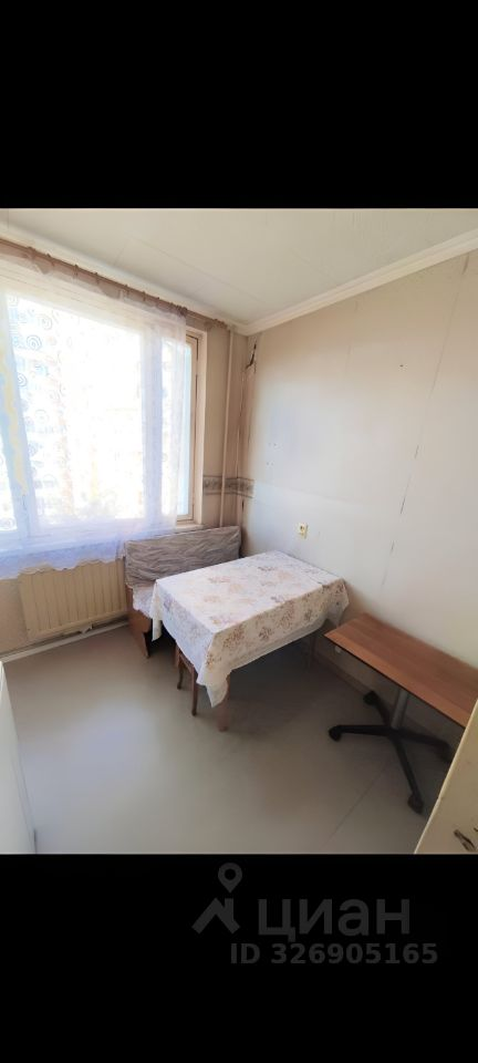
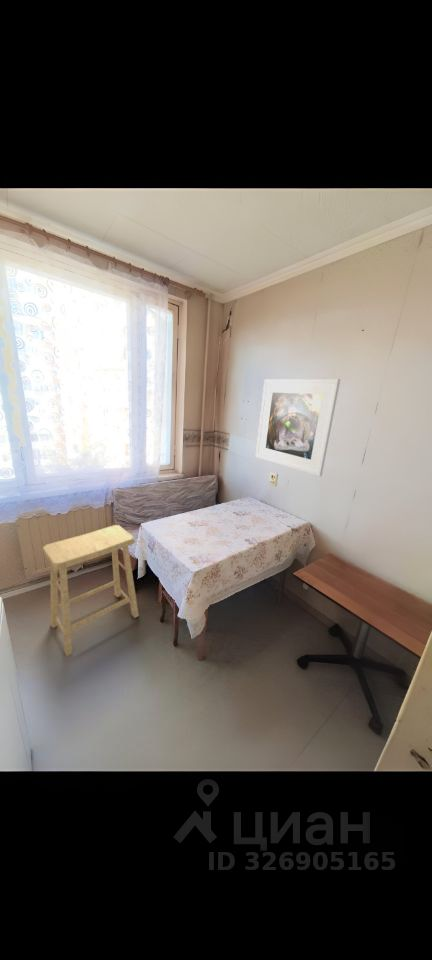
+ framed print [255,378,341,477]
+ stool [41,524,140,657]
